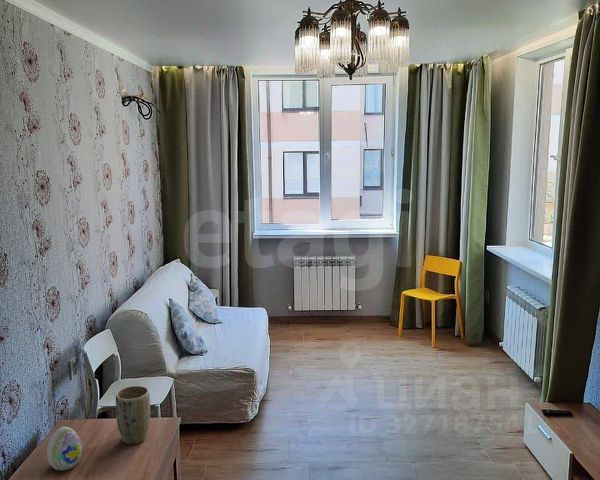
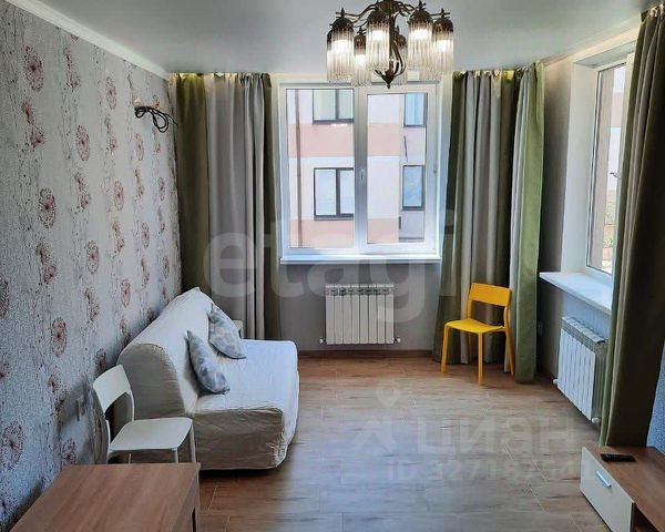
- decorative egg [46,426,83,471]
- plant pot [115,385,151,445]
